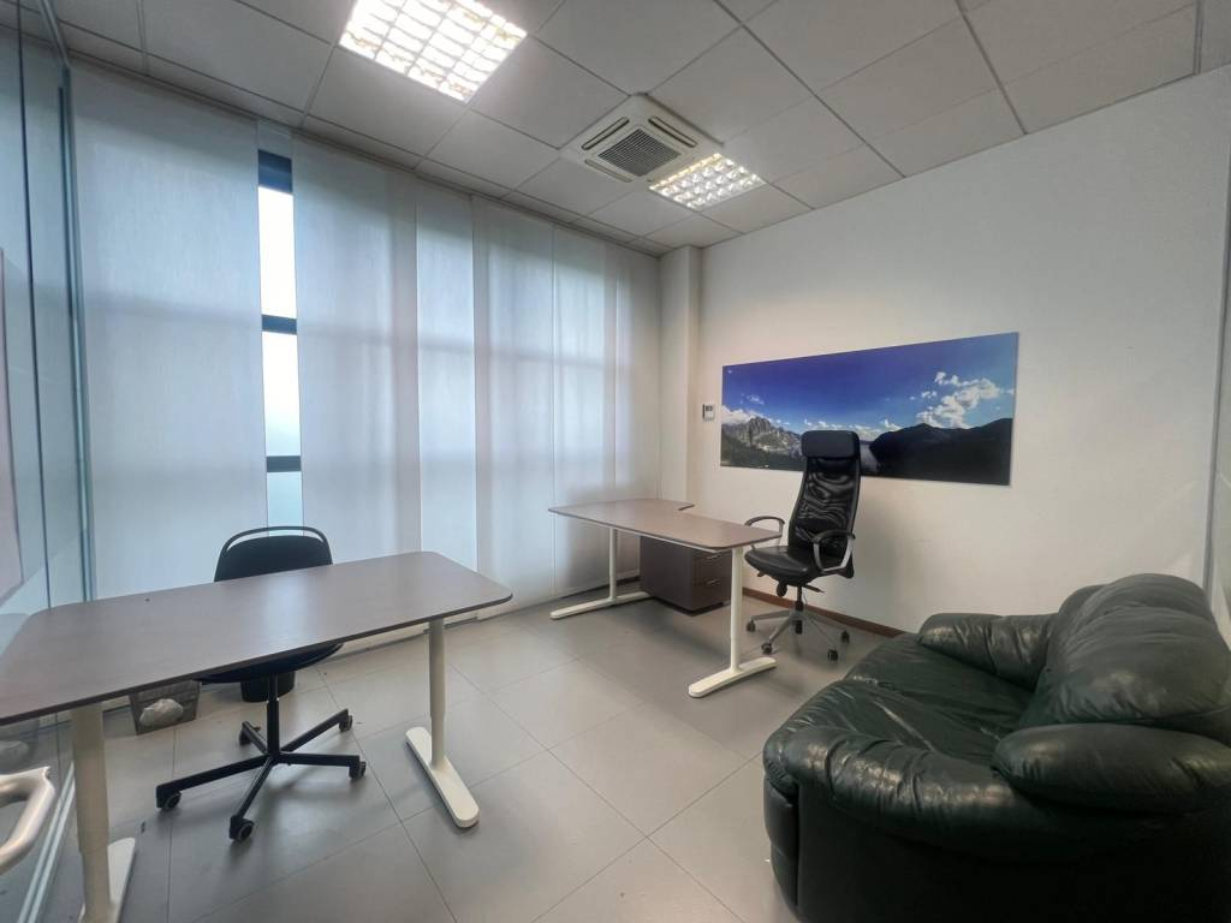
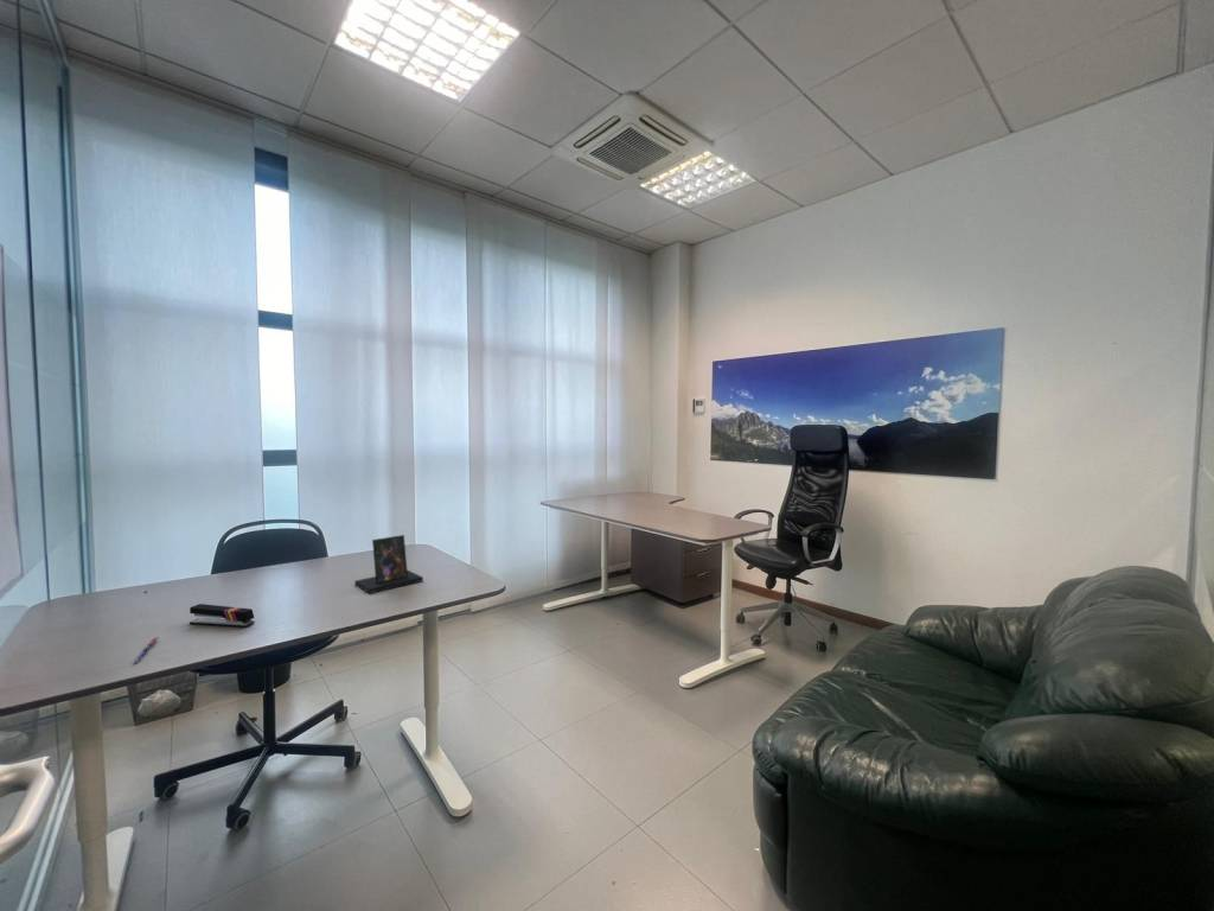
+ photo frame [353,534,424,594]
+ pen [133,636,159,664]
+ stapler [189,603,256,629]
